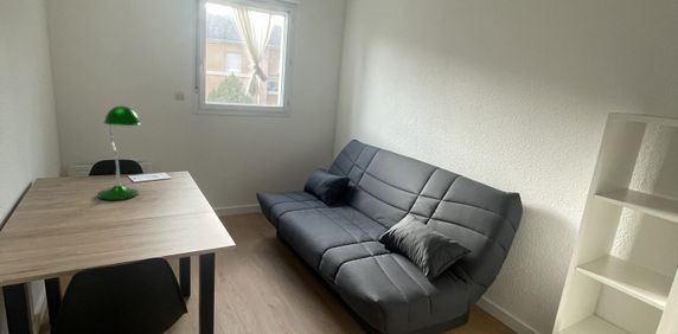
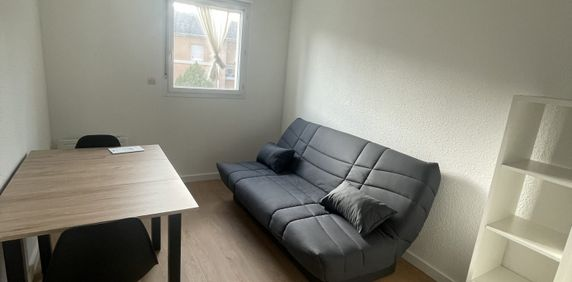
- desk lamp [96,105,142,201]
